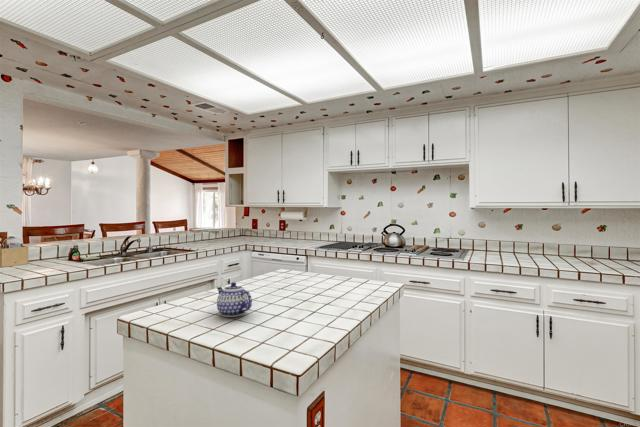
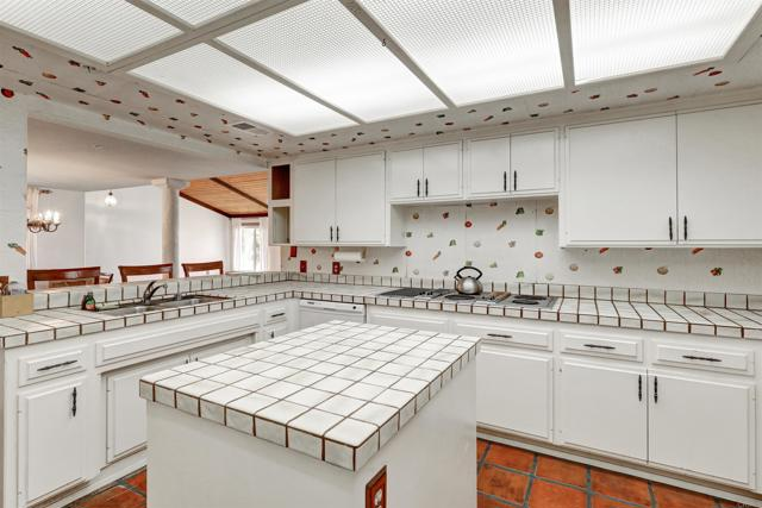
- teapot [216,281,253,318]
